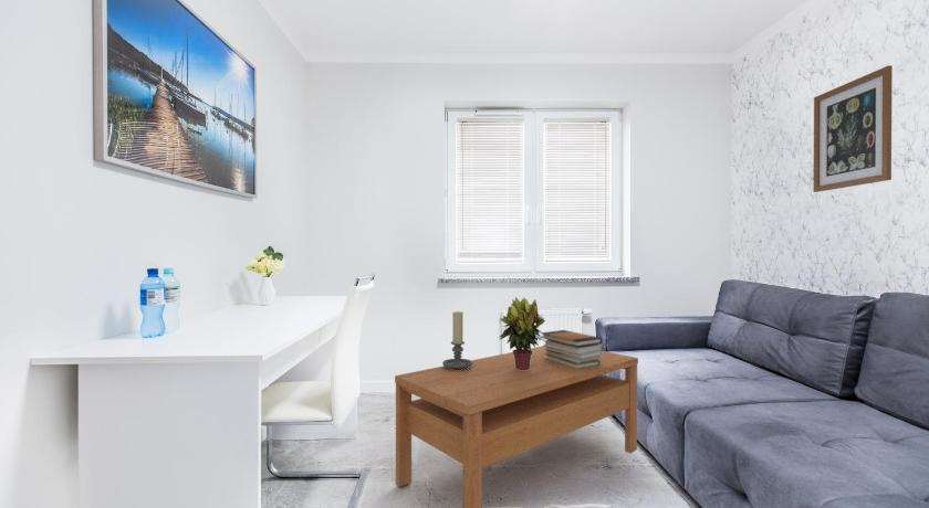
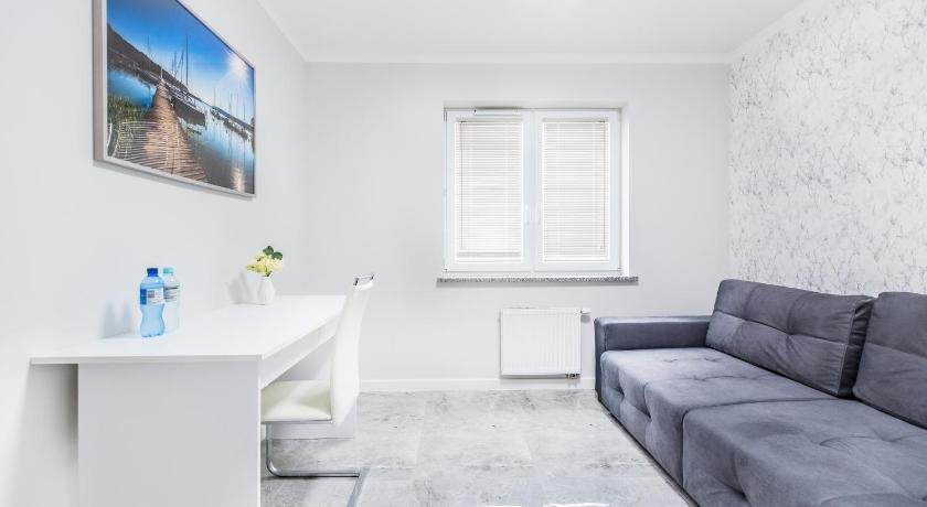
- coffee table [394,345,639,508]
- candle holder [441,310,473,371]
- potted plant [498,296,546,370]
- wall art [813,64,894,193]
- book stack [540,329,603,369]
